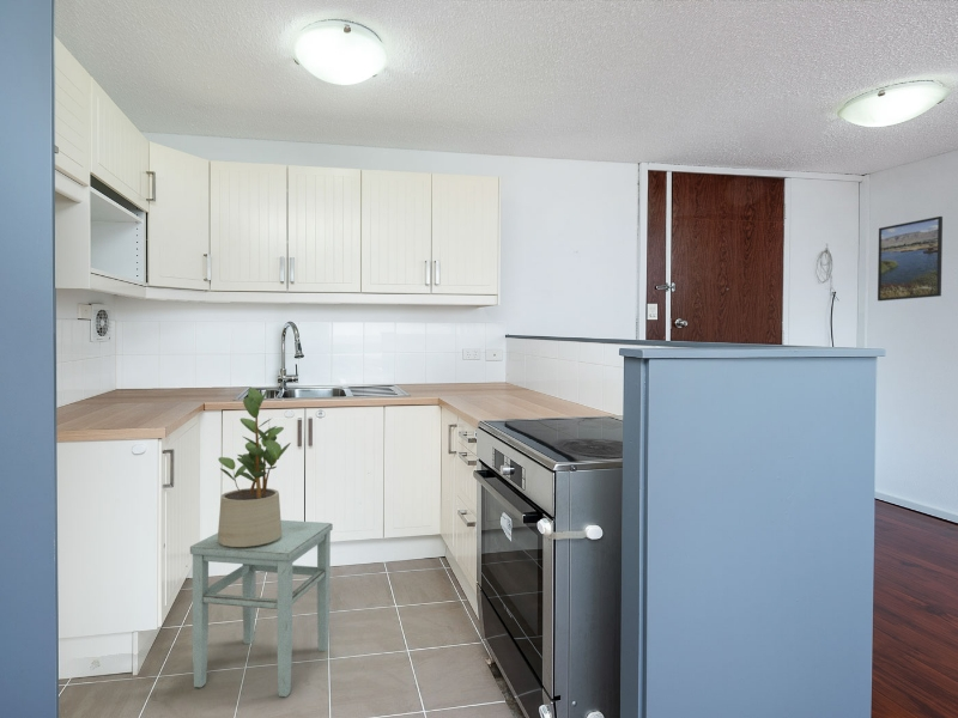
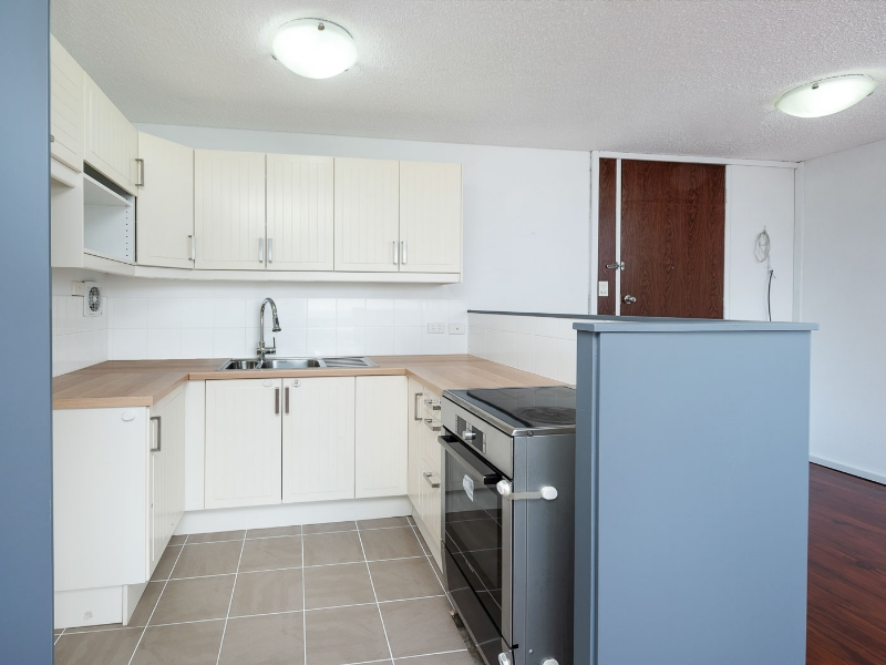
- stool [189,519,334,698]
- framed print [877,215,944,302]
- potted plant [217,387,292,547]
